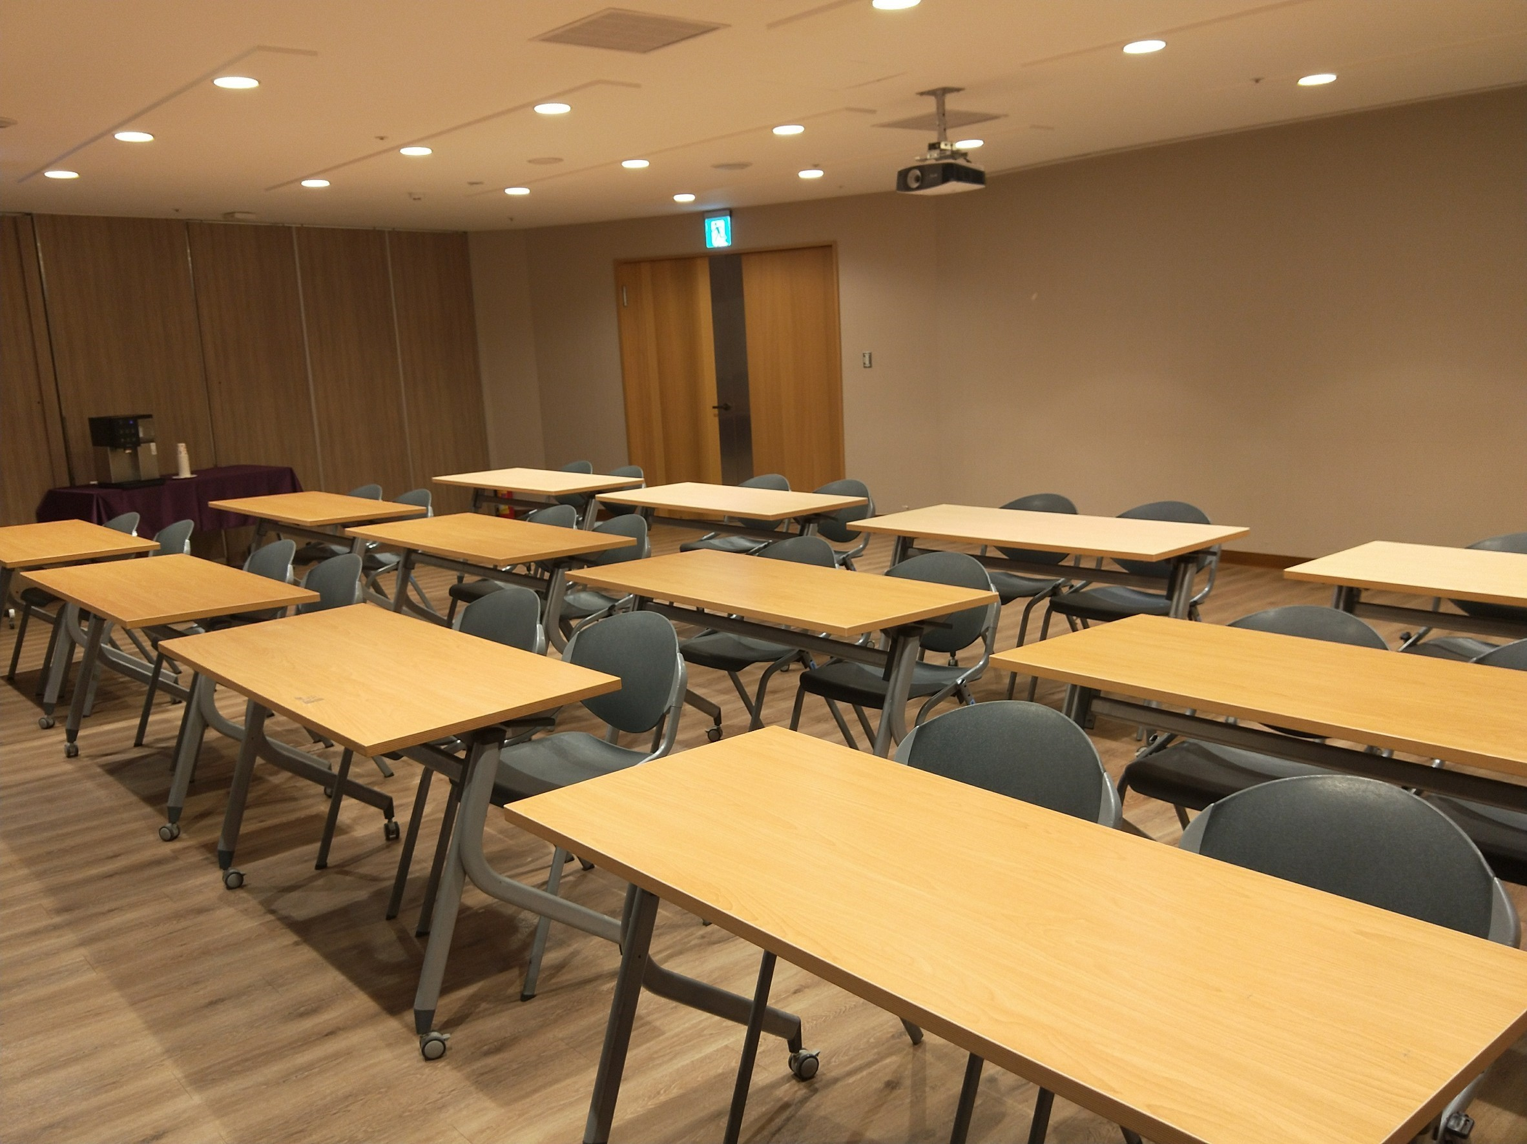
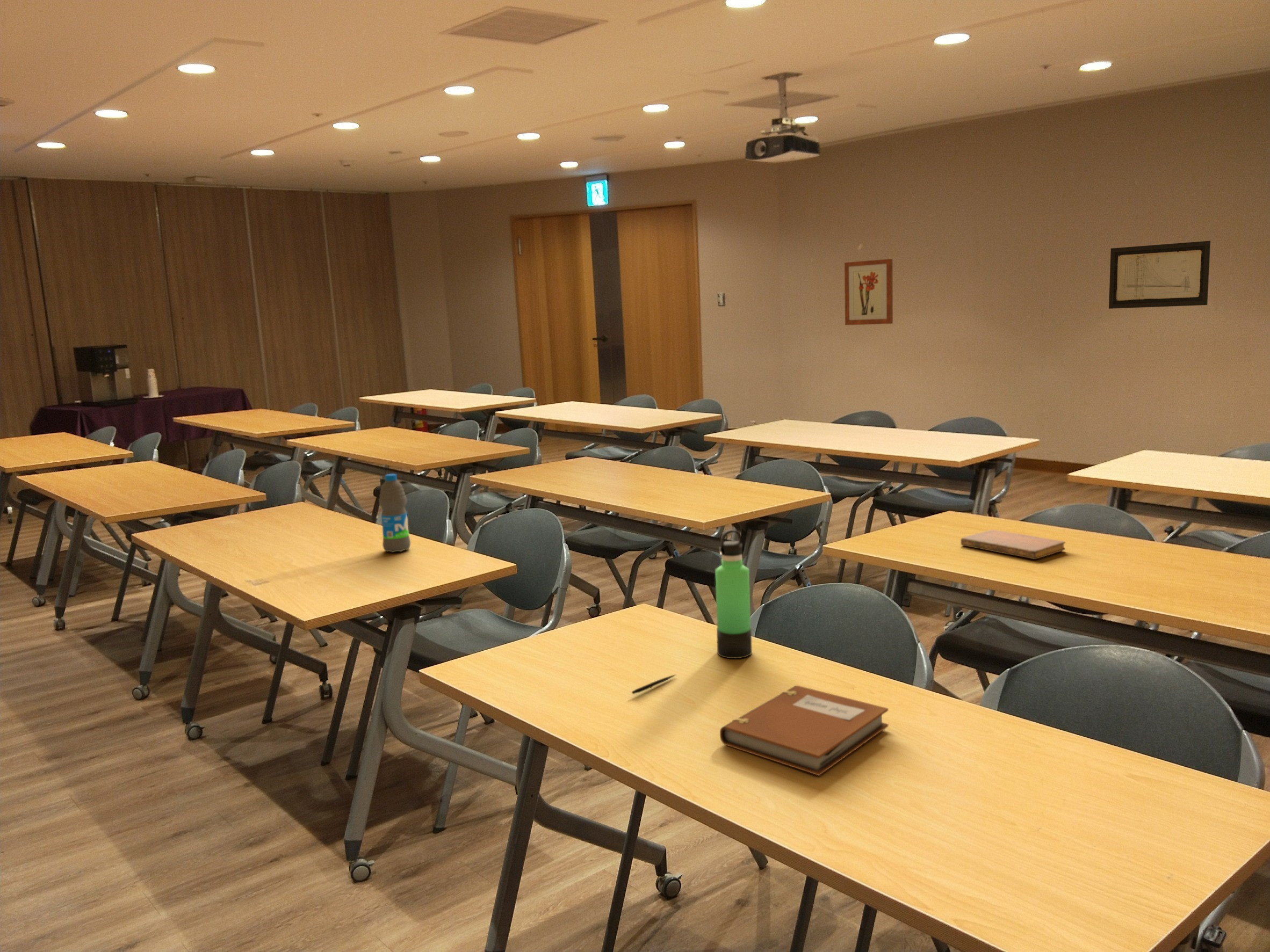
+ wall art [1108,240,1211,309]
+ thermos bottle [715,529,753,659]
+ notebook [960,529,1066,560]
+ water bottle [378,474,411,553]
+ notebook [719,685,889,776]
+ pen [631,674,677,695]
+ wall art [844,258,893,326]
